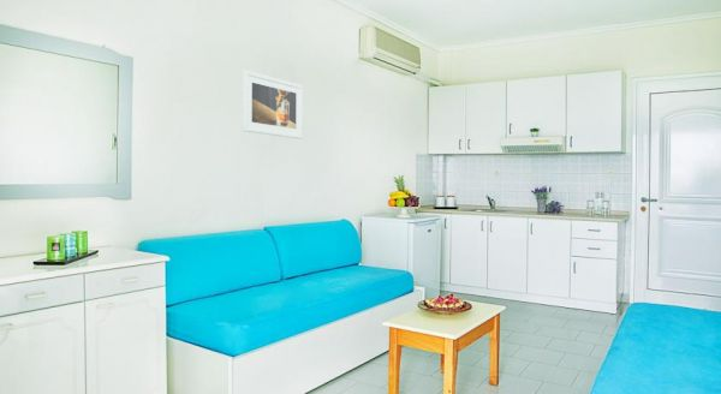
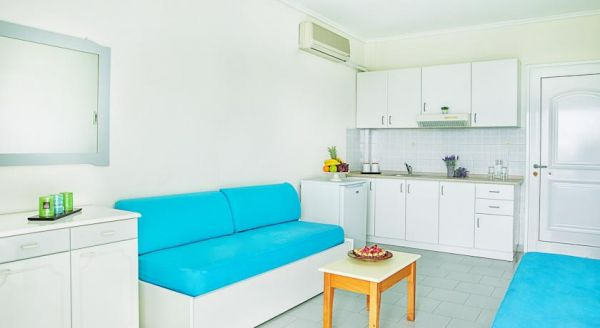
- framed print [242,70,304,141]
